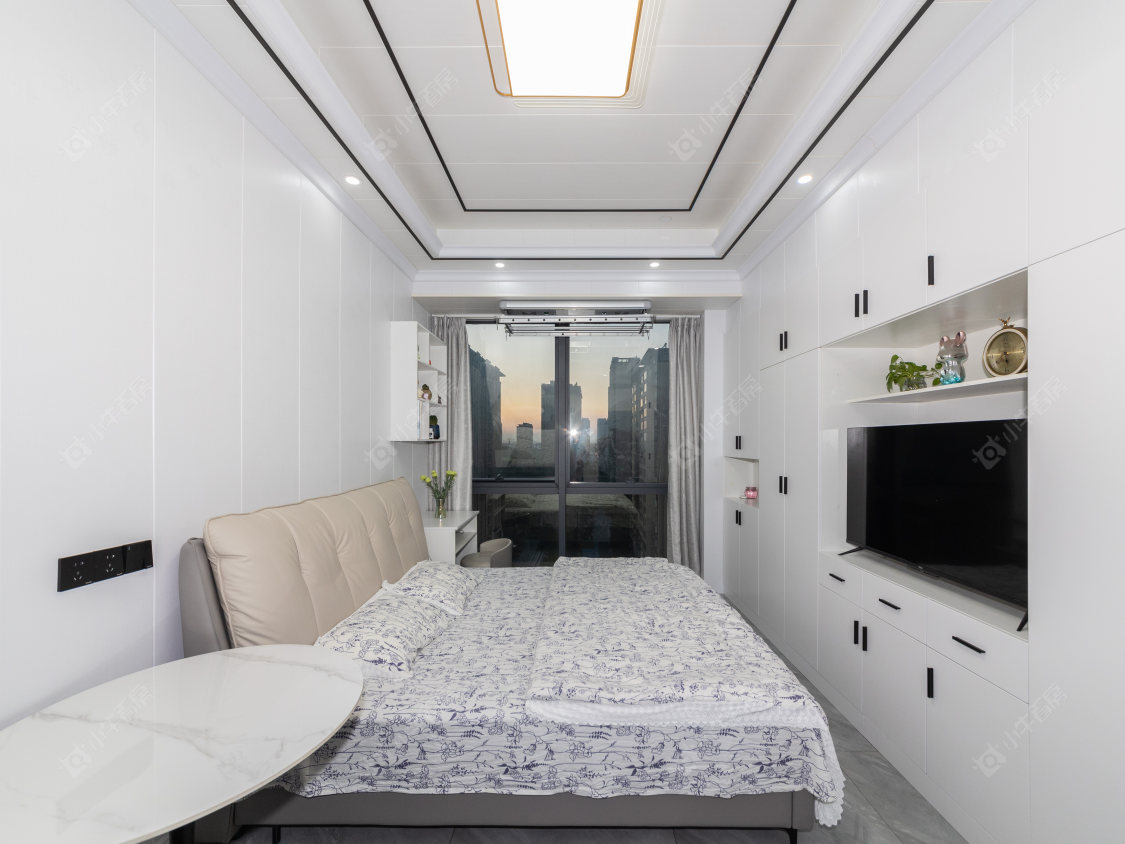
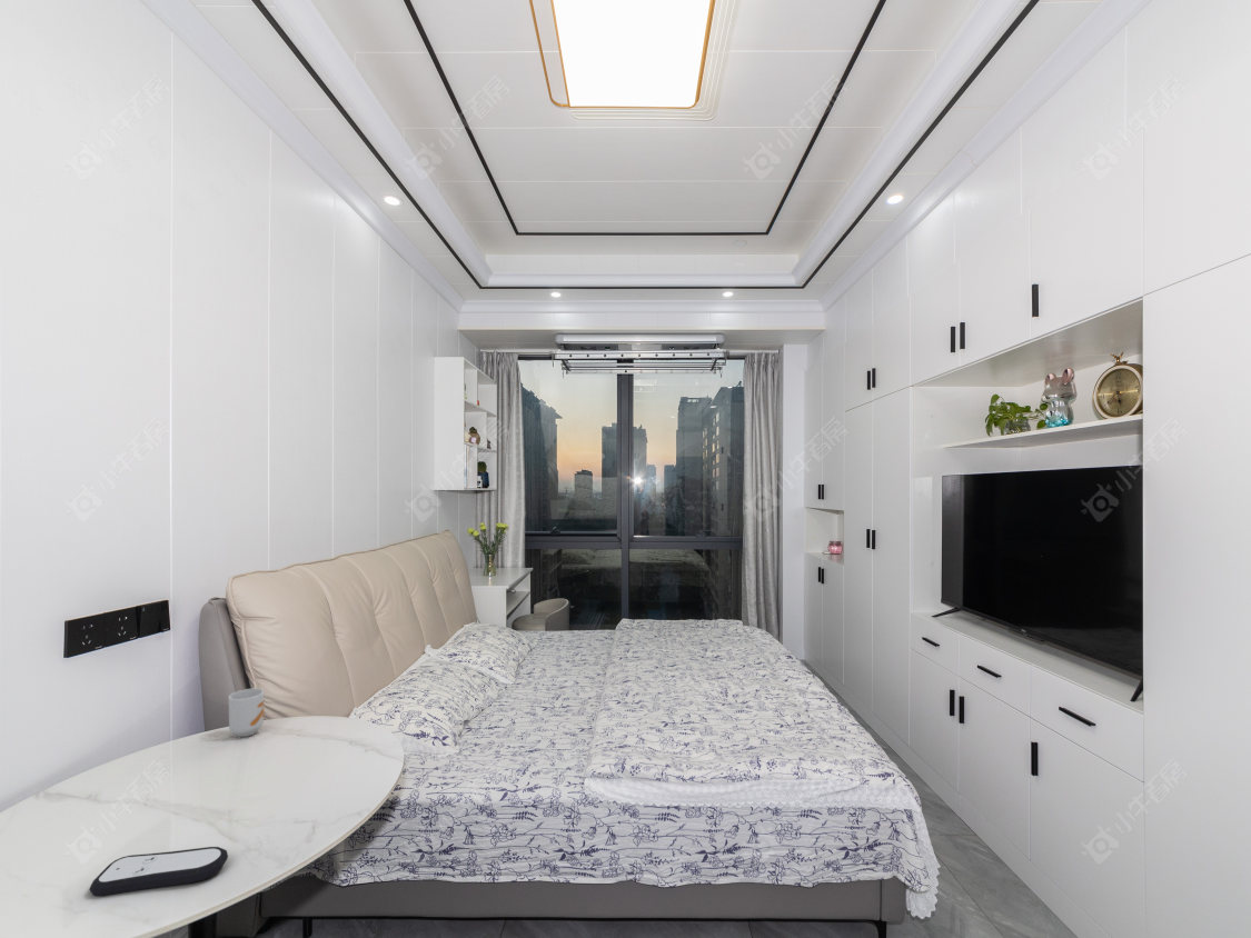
+ remote control [88,846,229,897]
+ mug [228,687,265,738]
